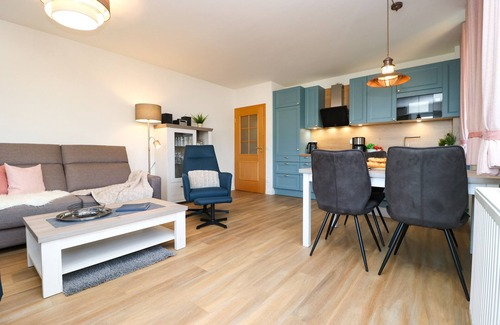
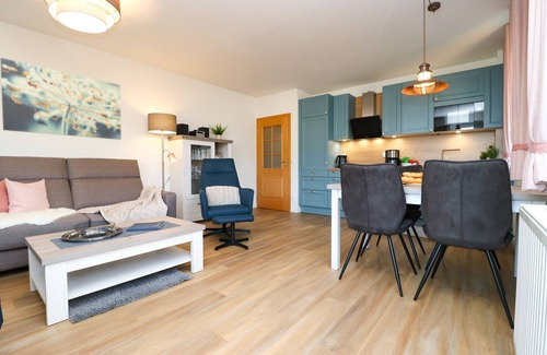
+ wall art [0,57,123,141]
